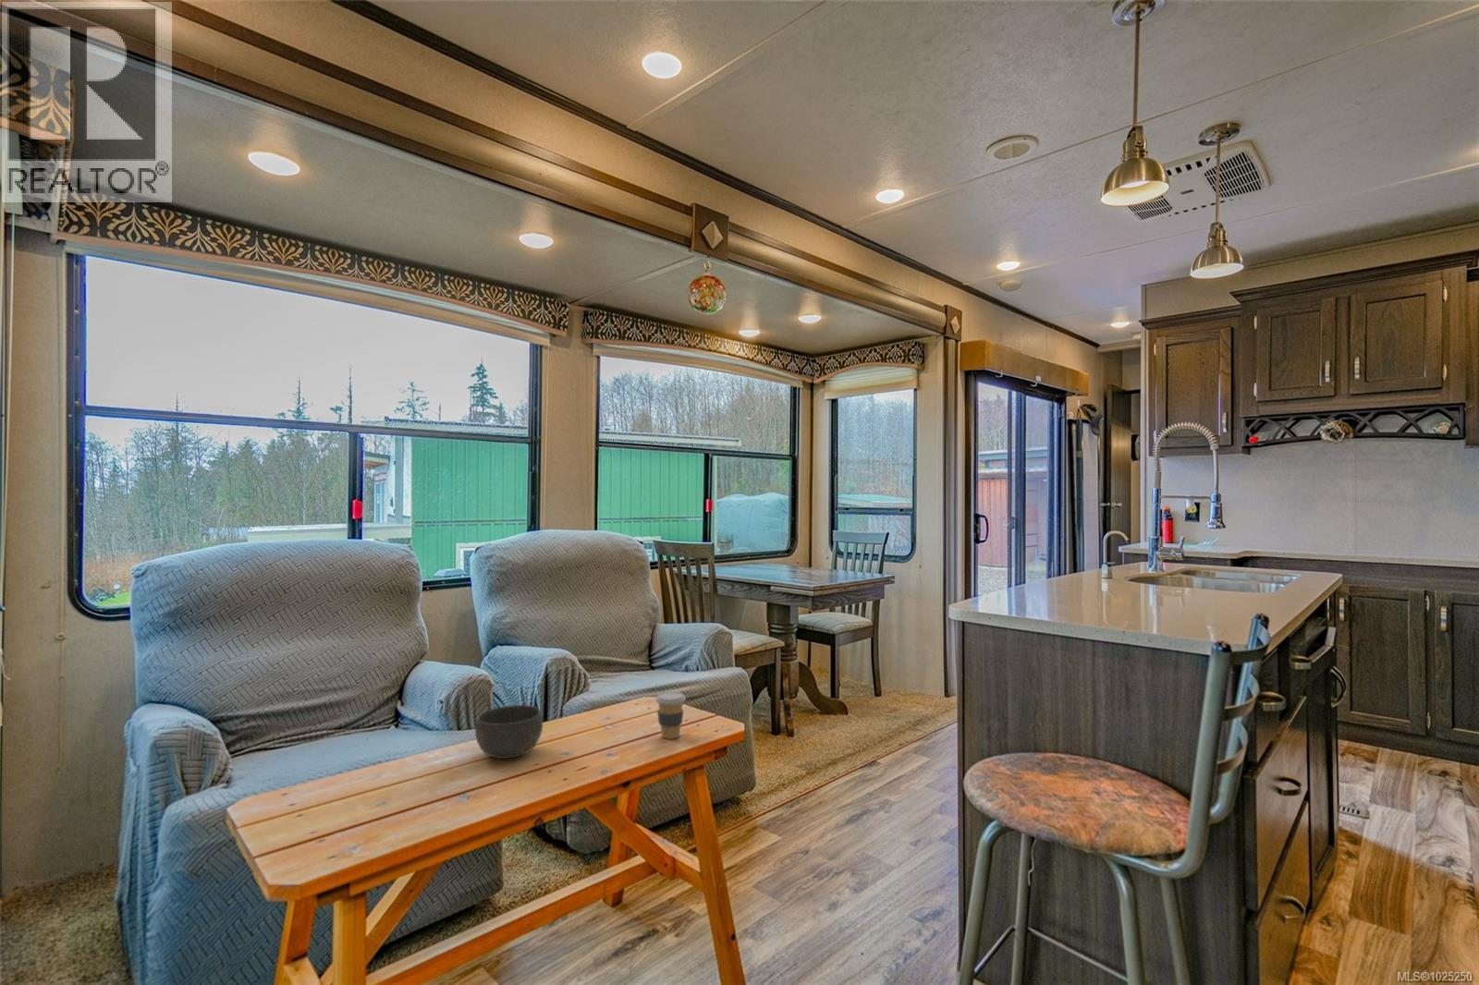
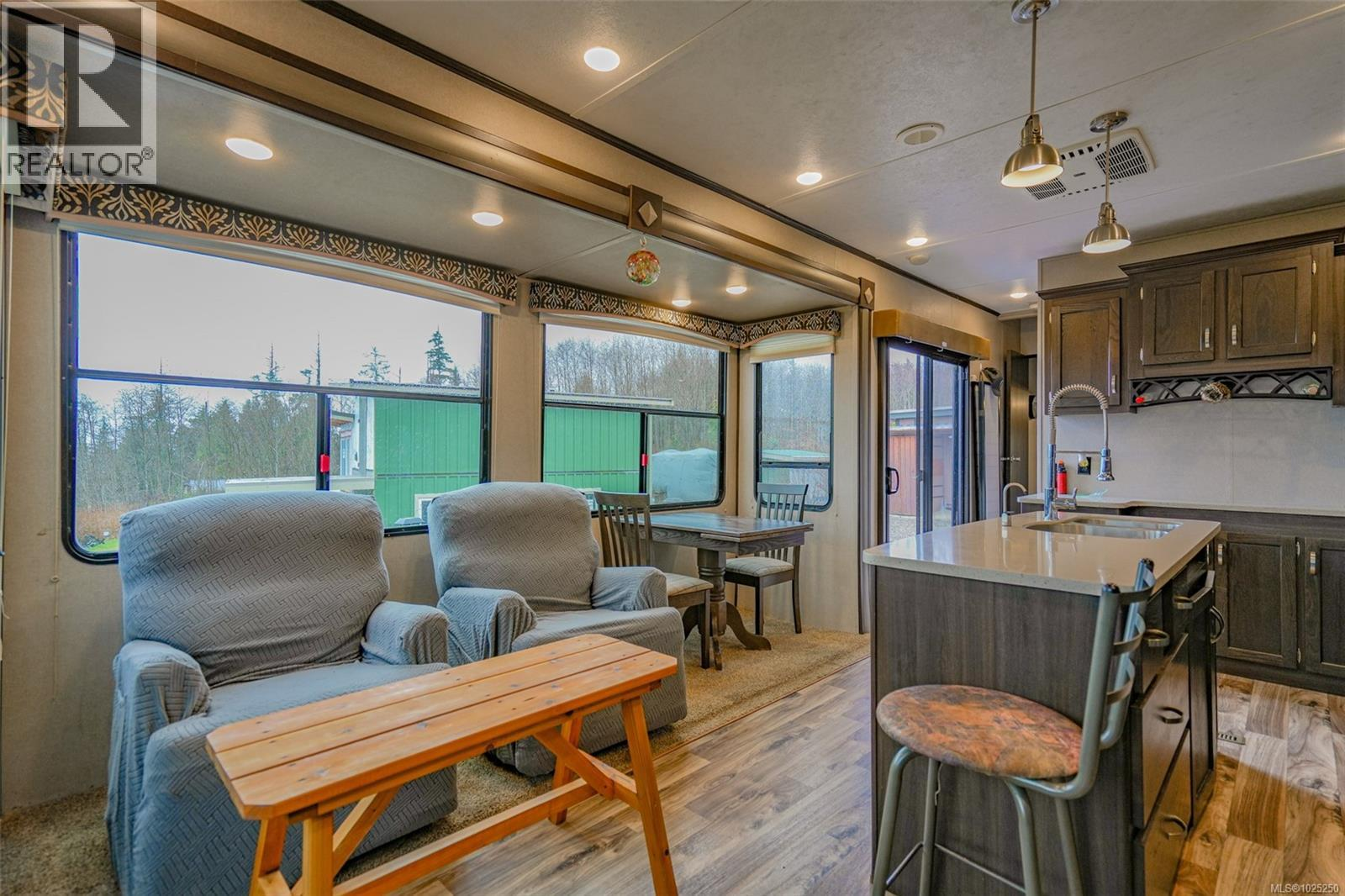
- coffee cup [654,691,687,740]
- bowl [474,704,543,760]
